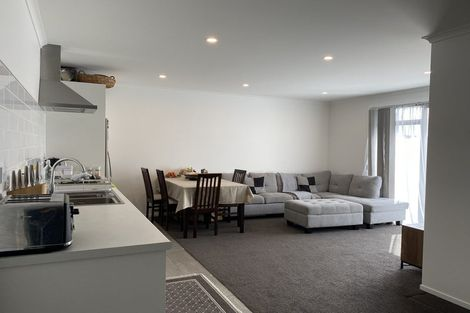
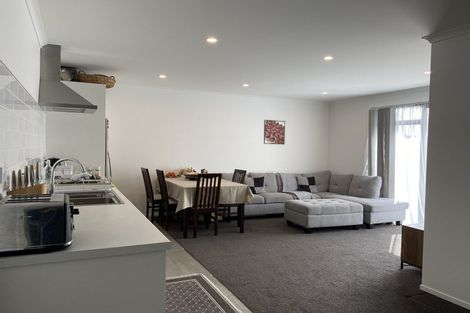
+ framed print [263,119,286,145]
